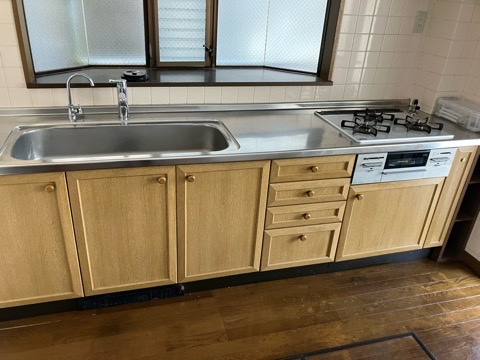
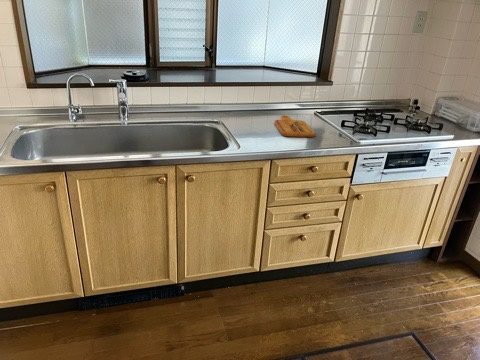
+ cutting board [273,114,316,138]
